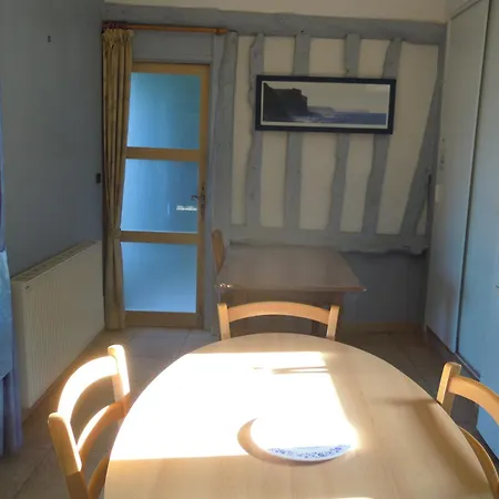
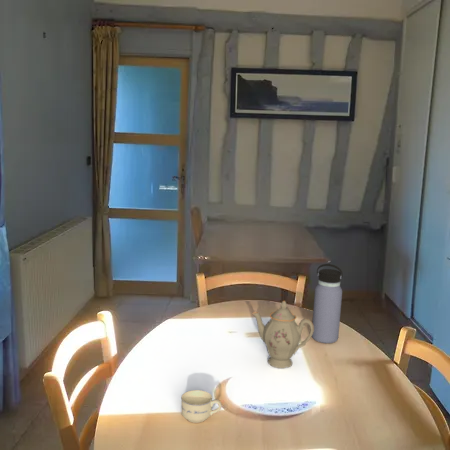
+ cup [180,389,222,424]
+ water bottle [311,263,344,344]
+ chinaware [251,300,314,369]
